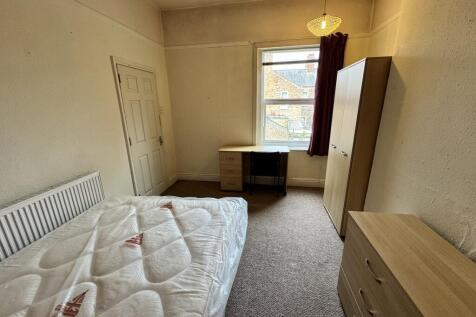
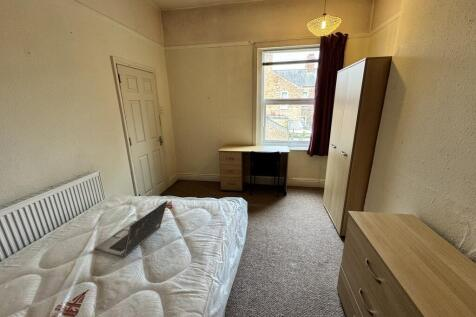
+ laptop [94,200,168,259]
